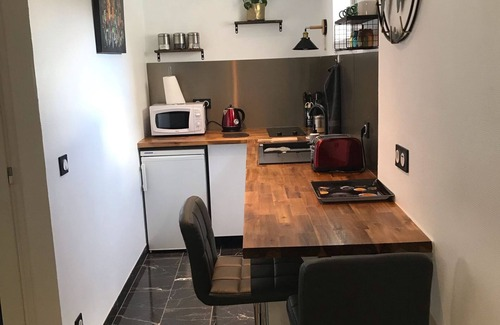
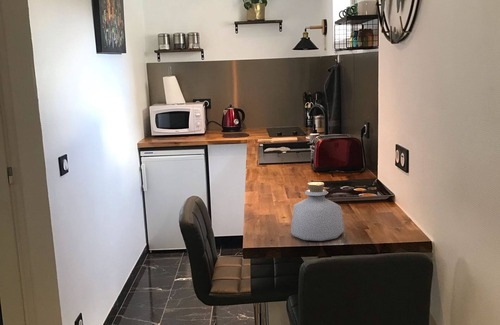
+ bottle [290,181,346,242]
